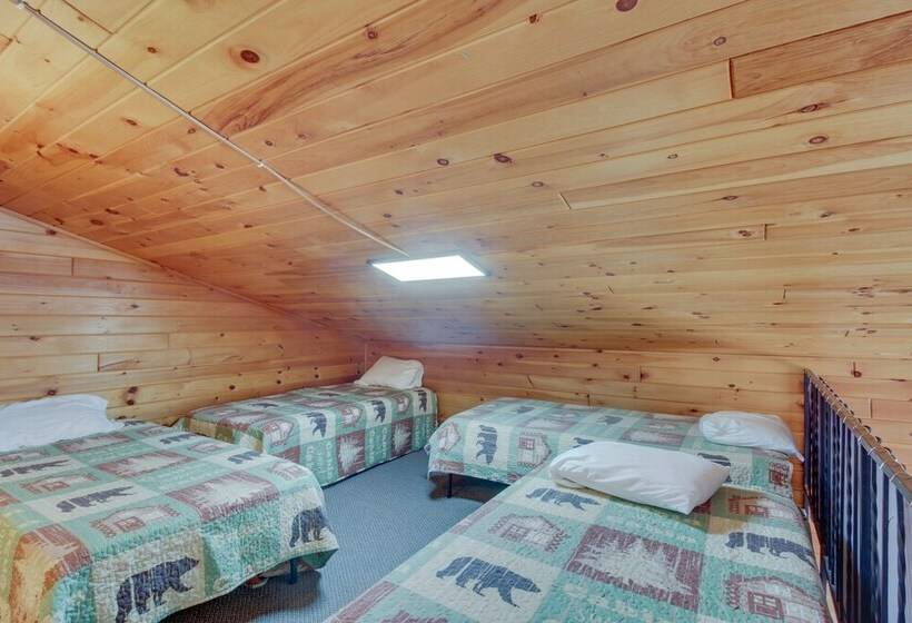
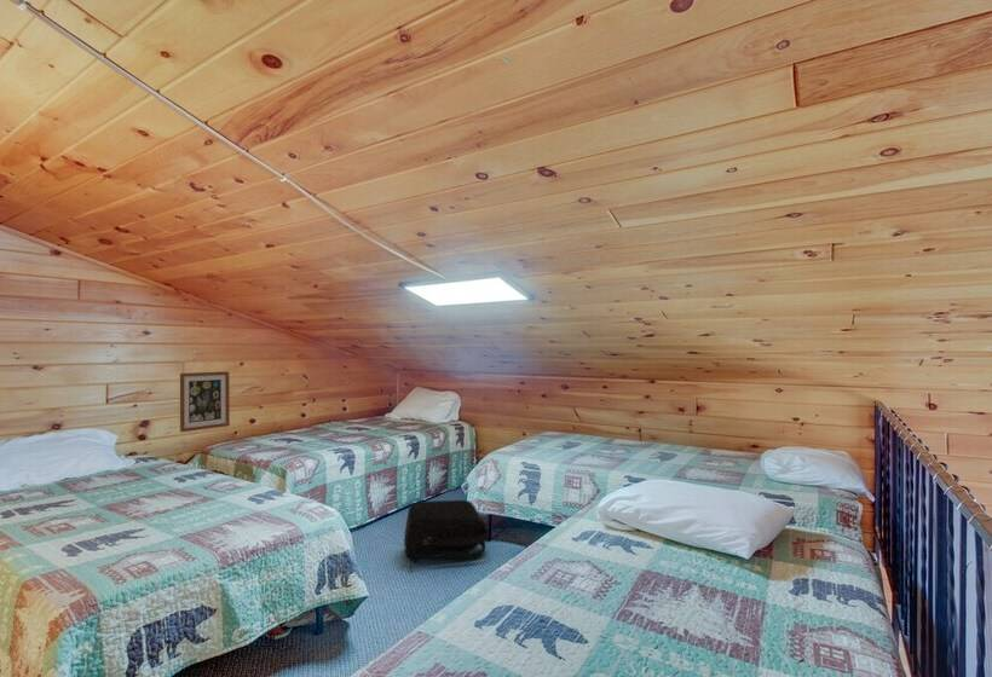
+ backpack [403,499,490,573]
+ wall art [179,370,231,433]
